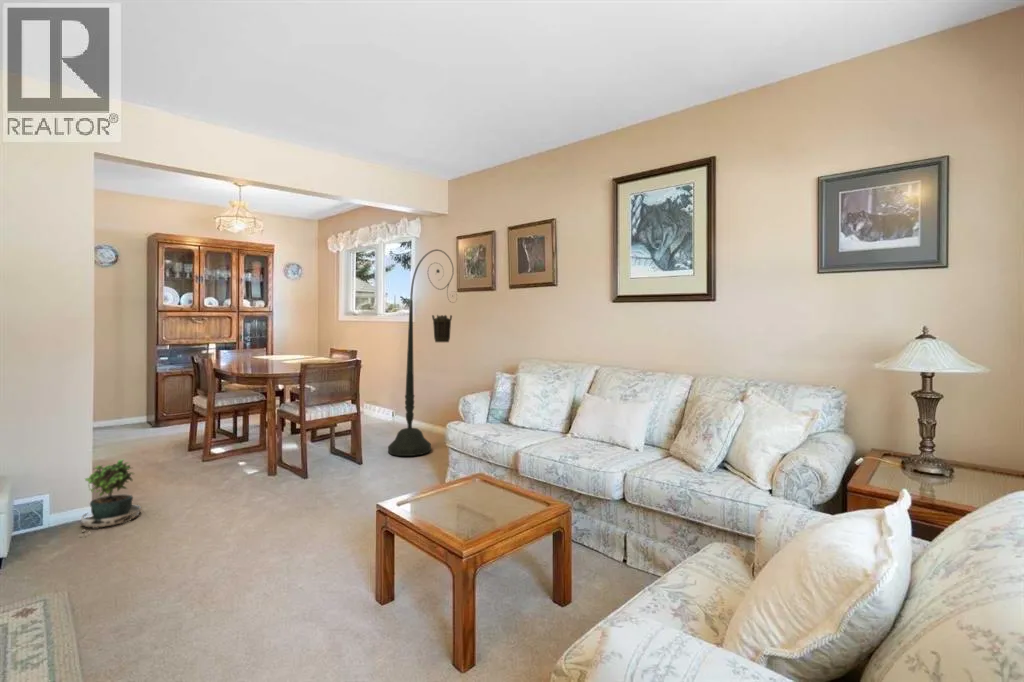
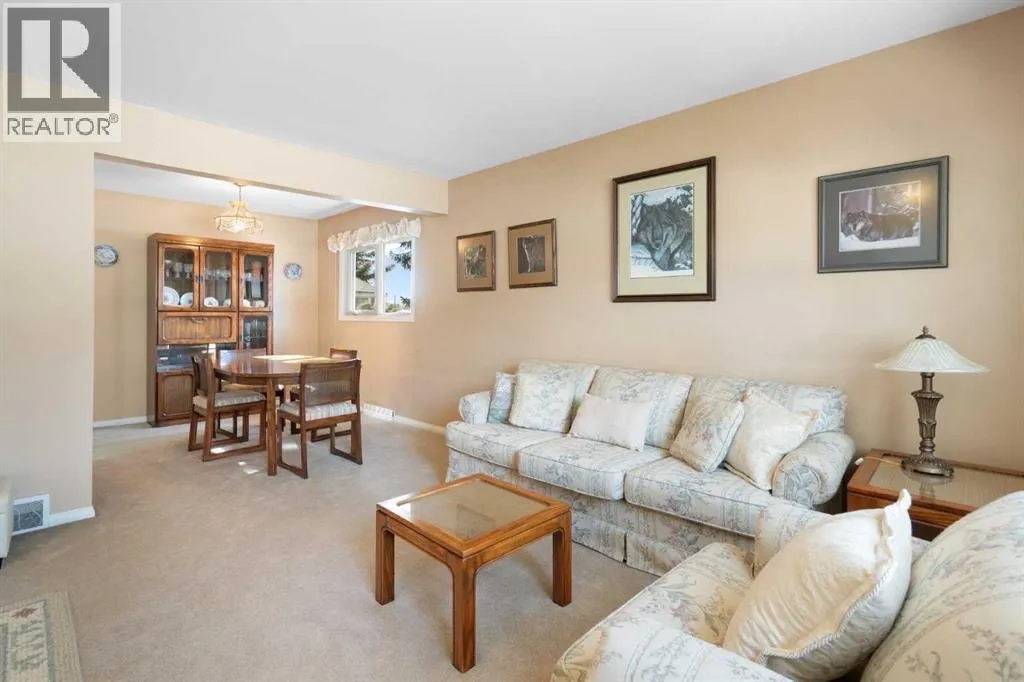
- potted plant [79,457,143,536]
- floor lamp [387,248,458,457]
